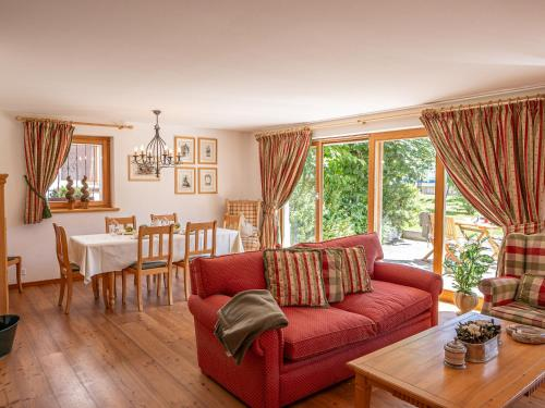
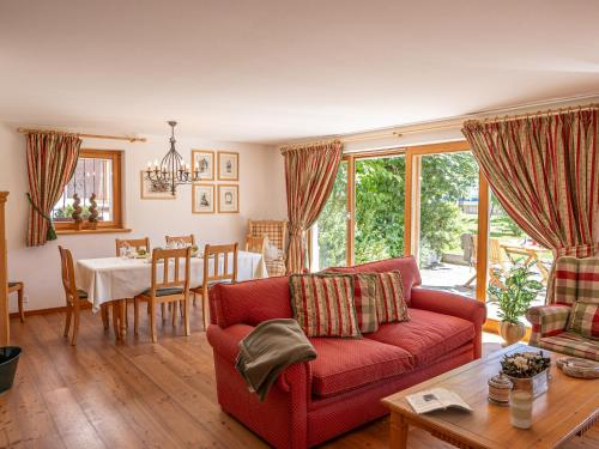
+ coffee cup [507,389,534,430]
+ magazine [404,387,474,415]
